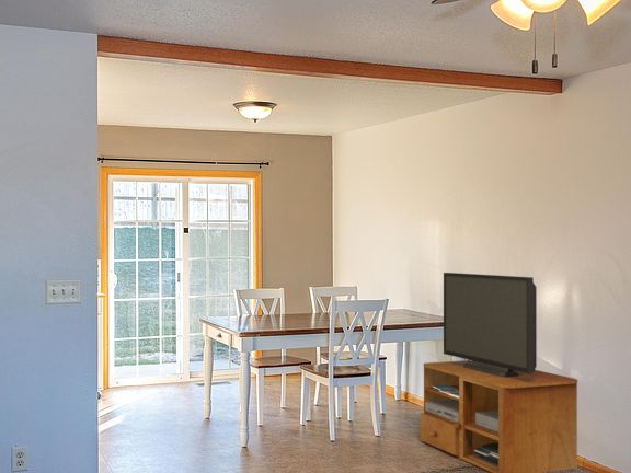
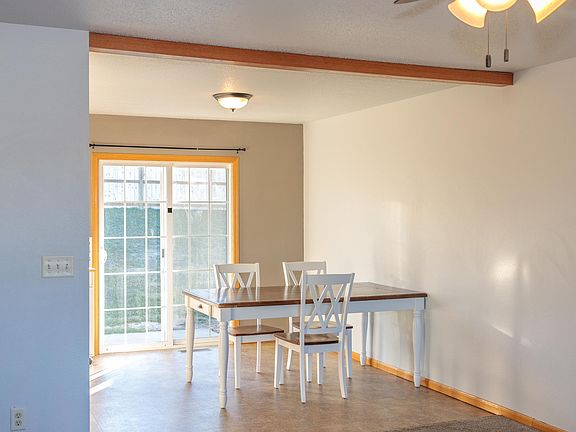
- tv stand [418,272,578,473]
